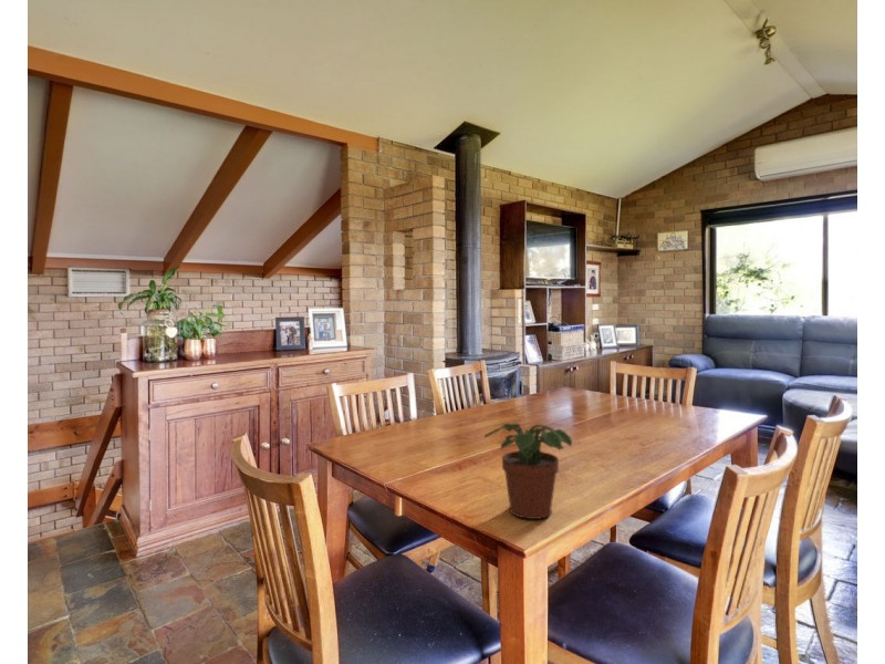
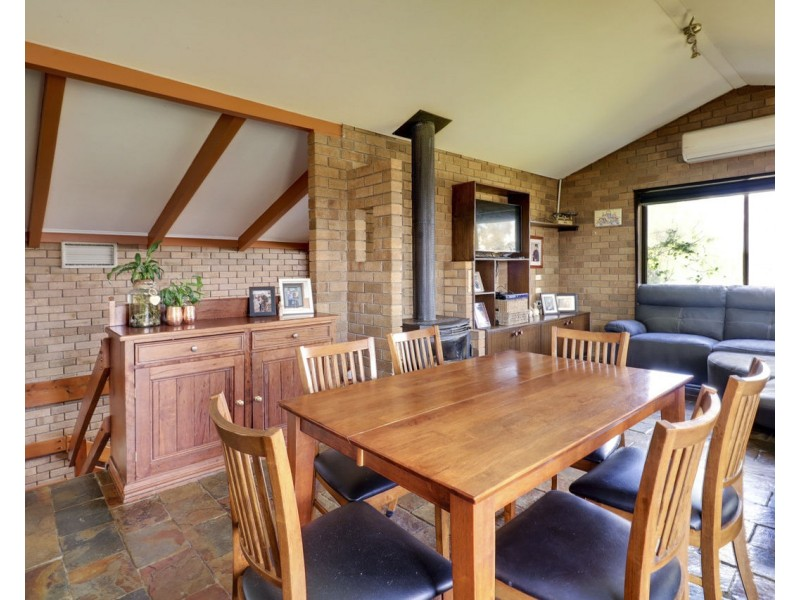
- potted plant [483,423,573,520]
